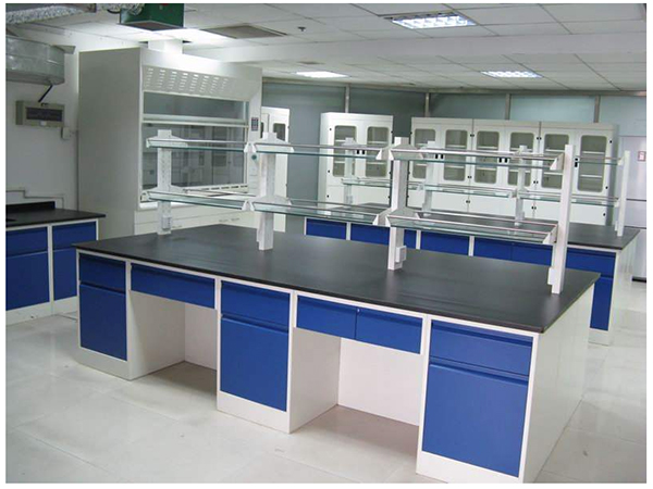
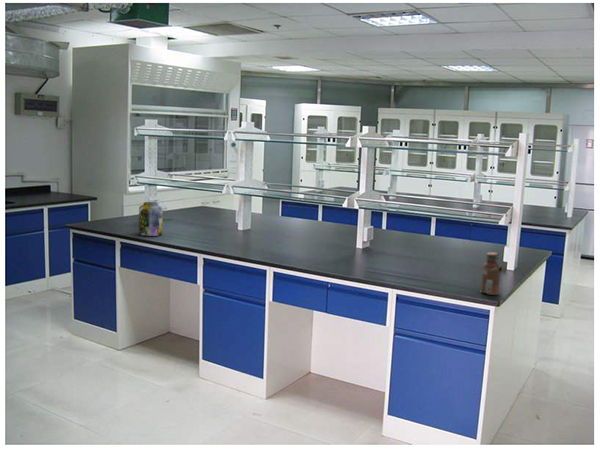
+ jar [138,201,163,237]
+ drink bottle [480,251,503,296]
